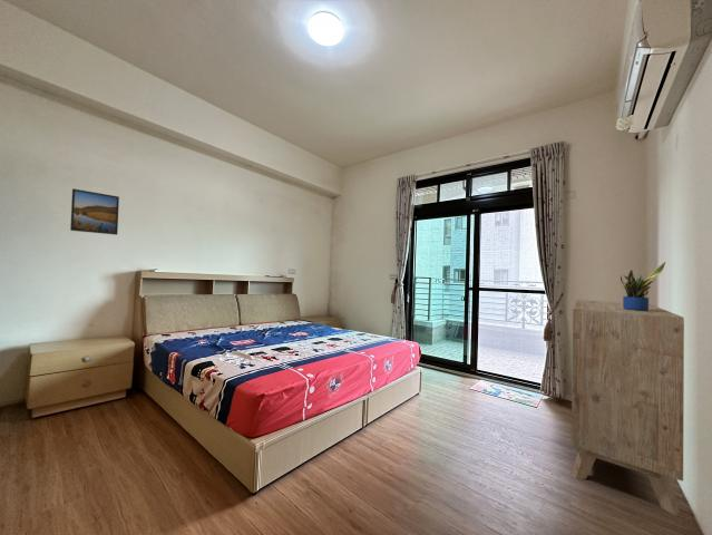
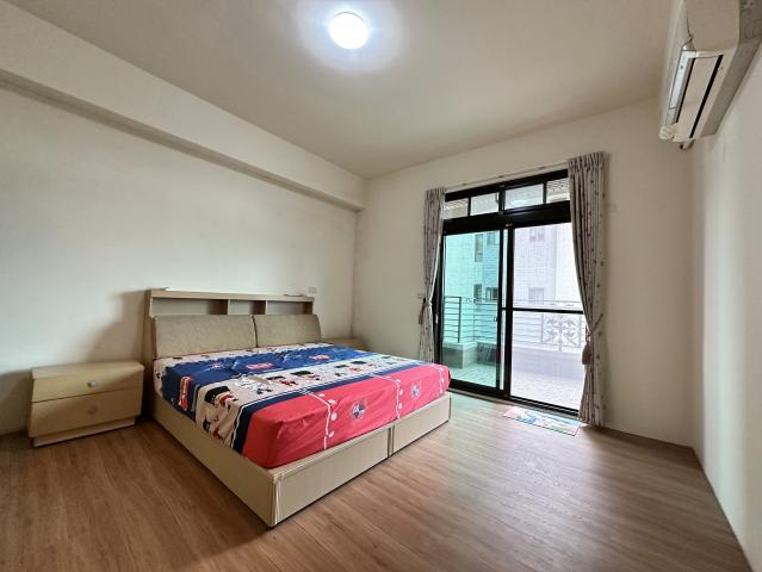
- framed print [69,187,120,236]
- potted plant [618,261,666,311]
- dresser [570,299,685,516]
